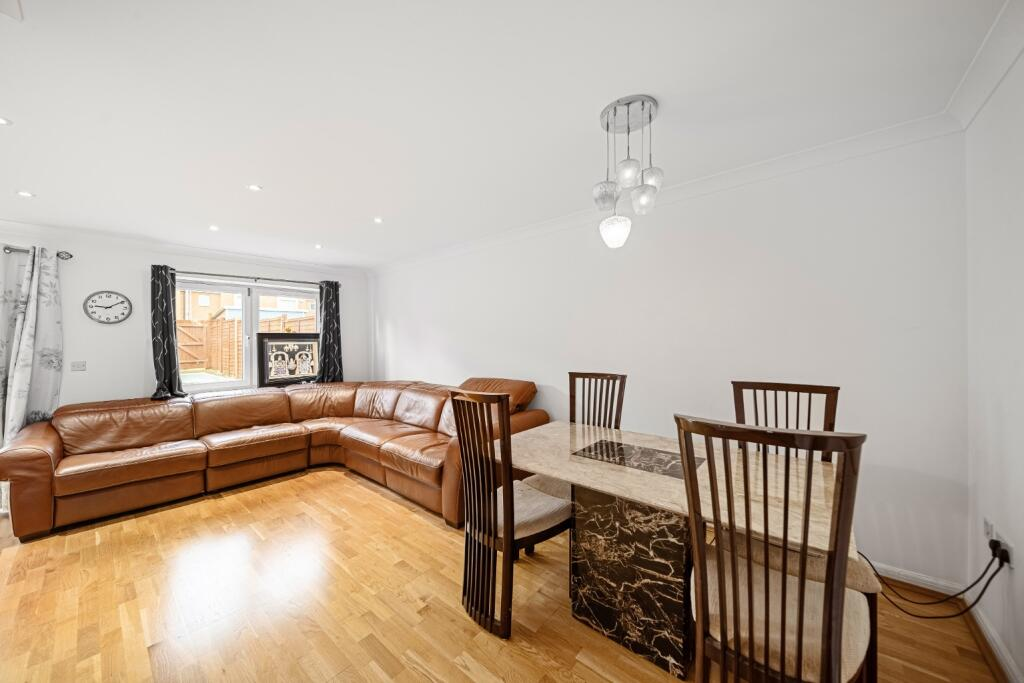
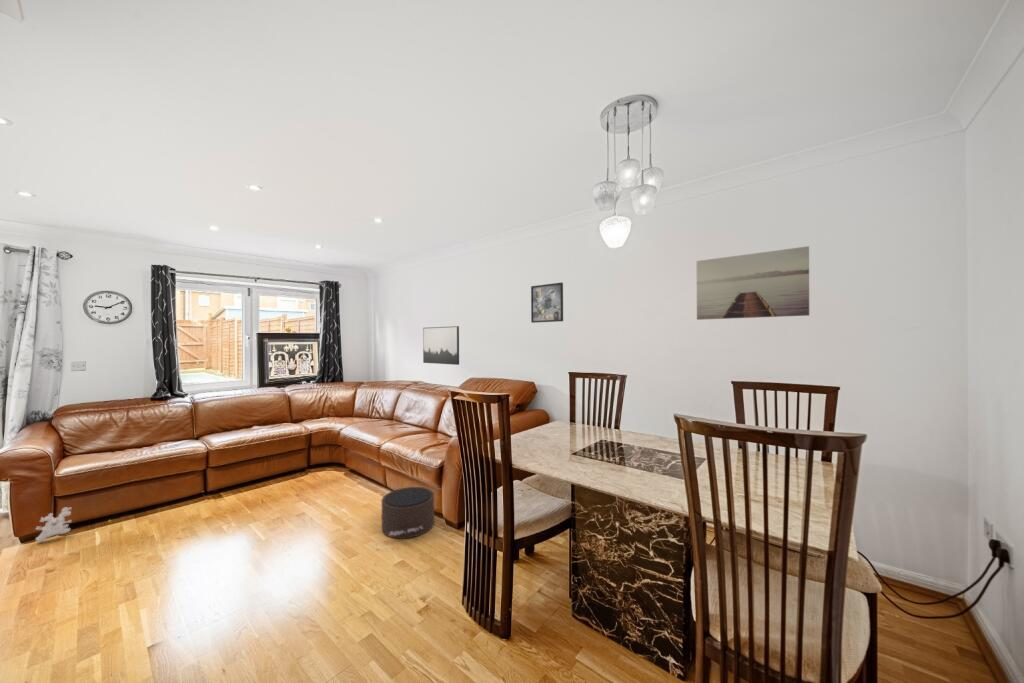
+ wall art [696,245,810,321]
+ plush toy [34,506,112,543]
+ pouf [381,486,435,540]
+ wall art [422,325,460,366]
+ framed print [530,282,564,324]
